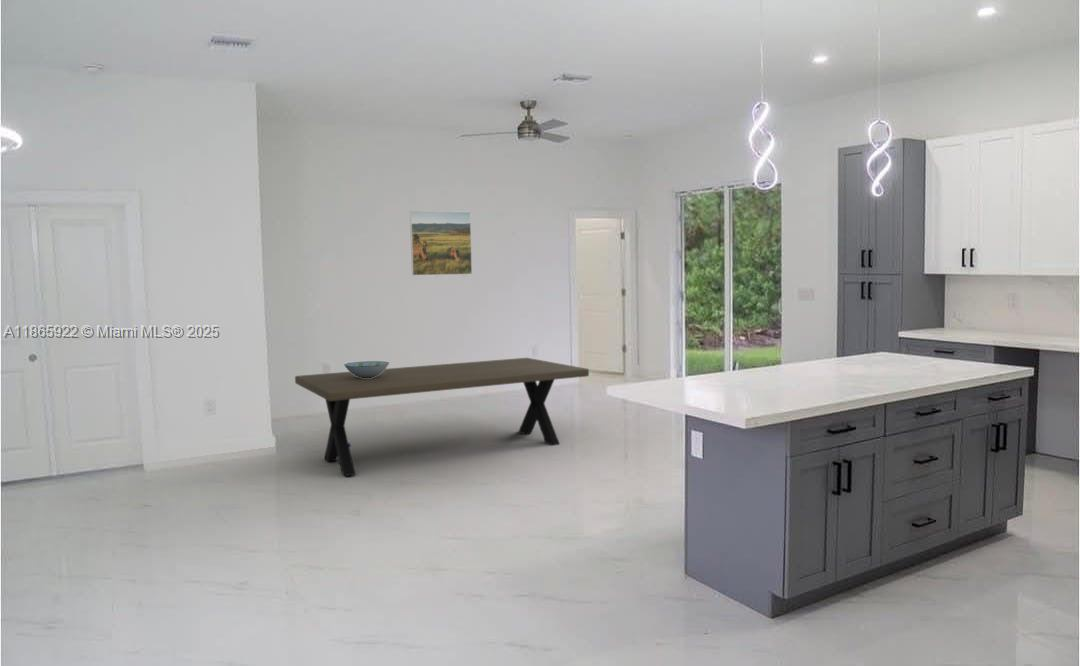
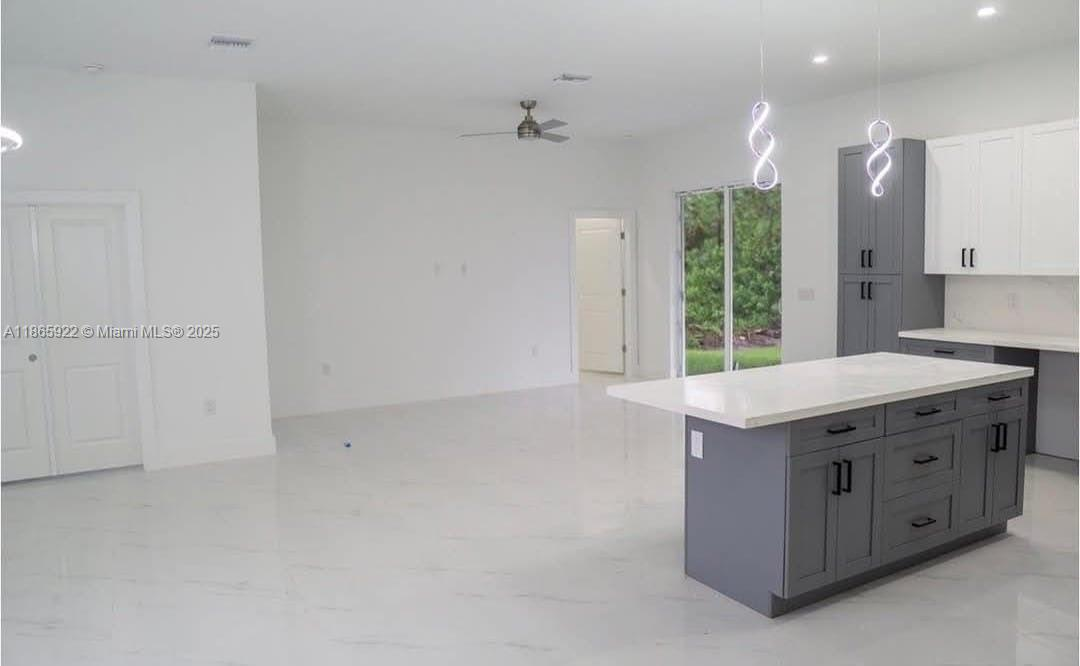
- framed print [409,210,473,276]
- dining table [294,357,590,477]
- decorative bowl [343,360,390,378]
